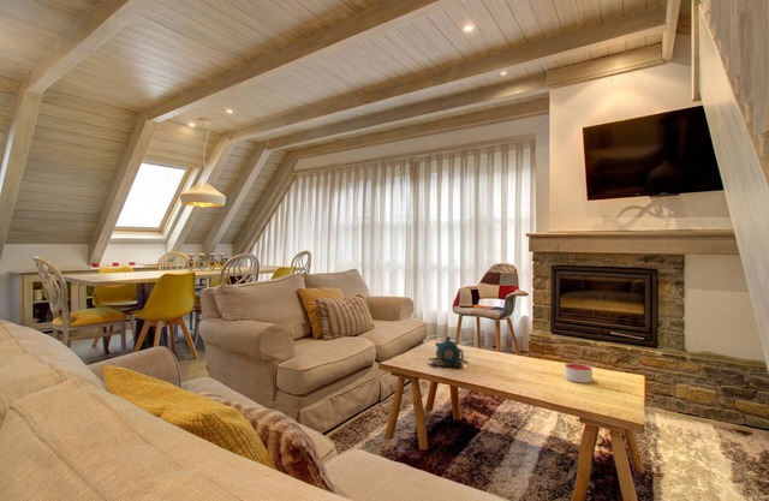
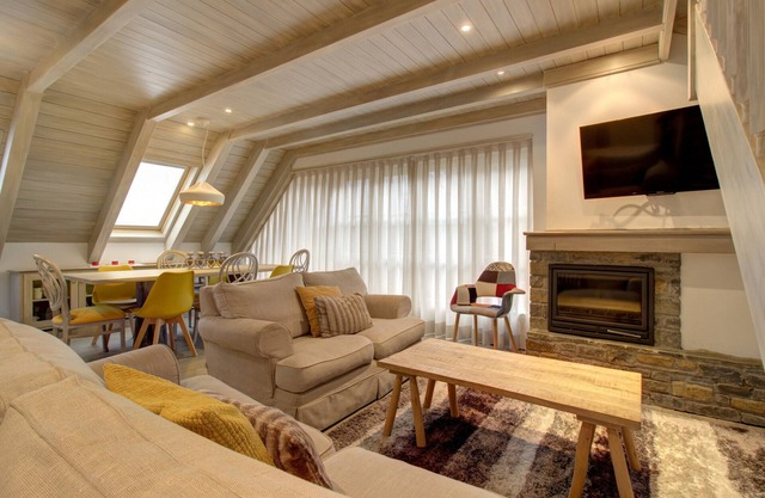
- candle [564,362,594,384]
- teapot [427,335,470,370]
